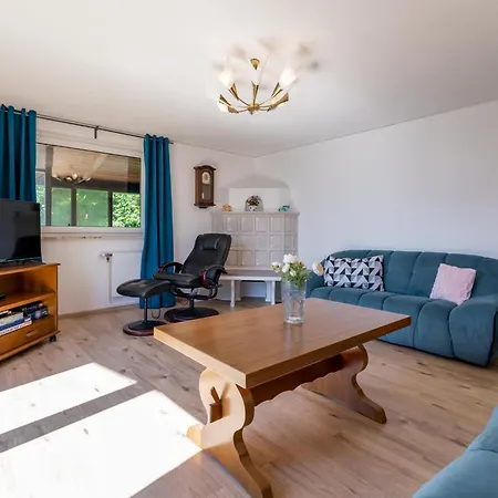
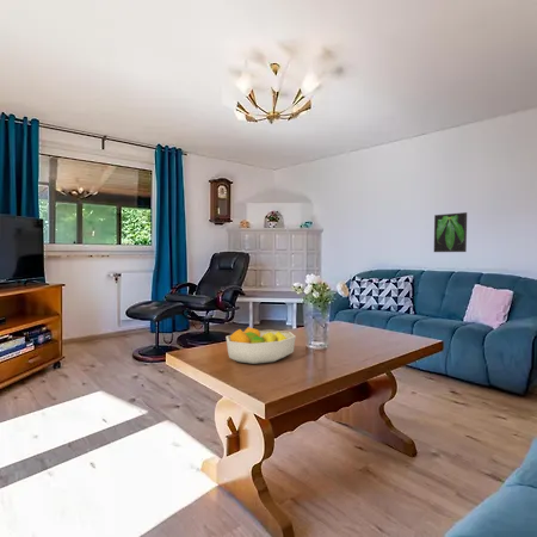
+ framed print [433,211,468,253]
+ fruit bowl [224,326,297,365]
